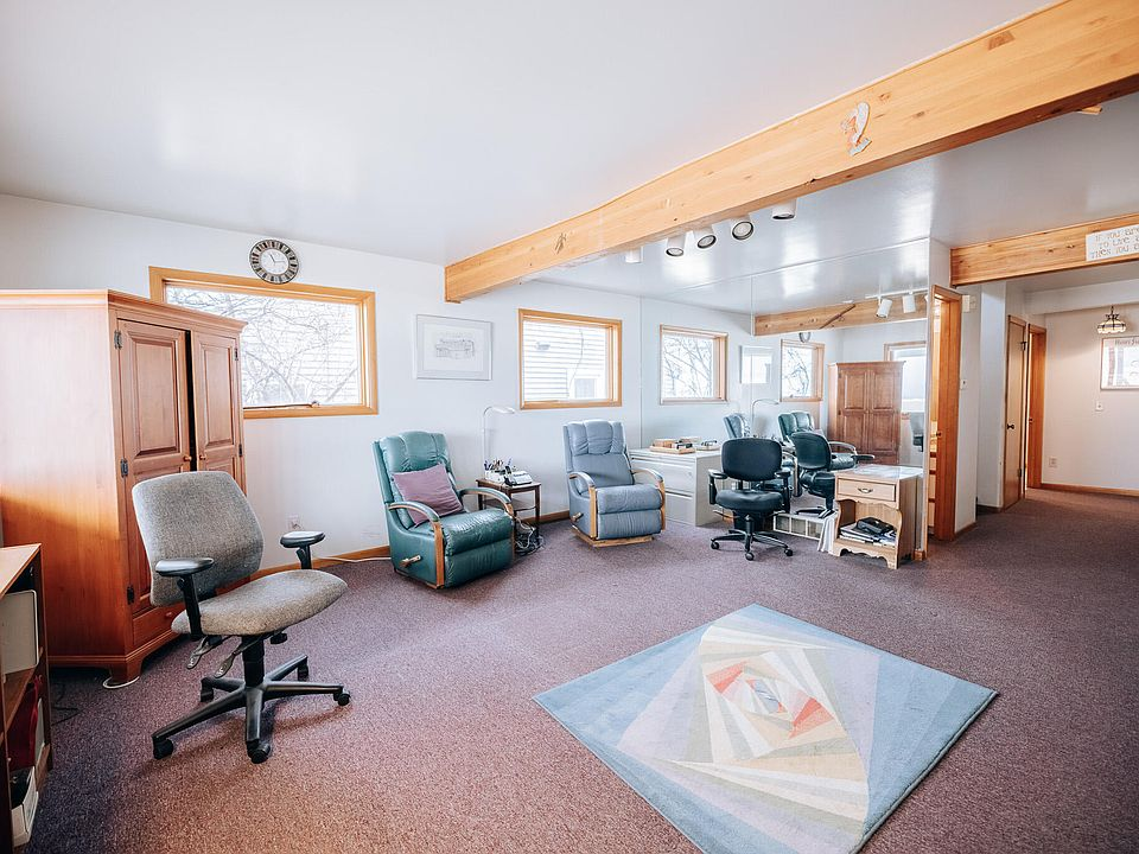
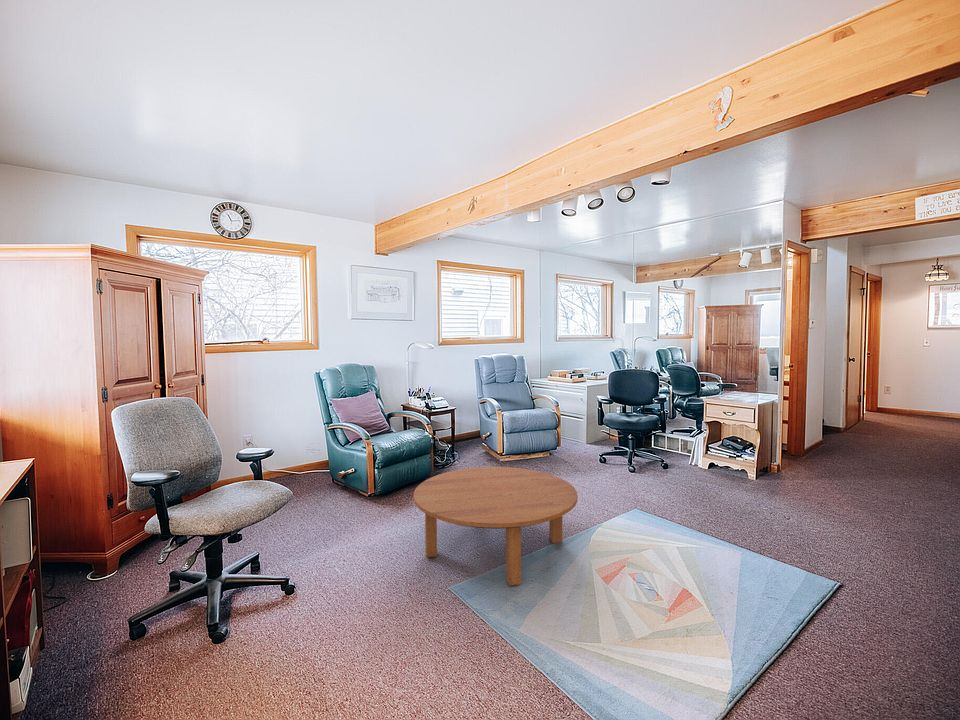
+ coffee table [413,466,579,587]
